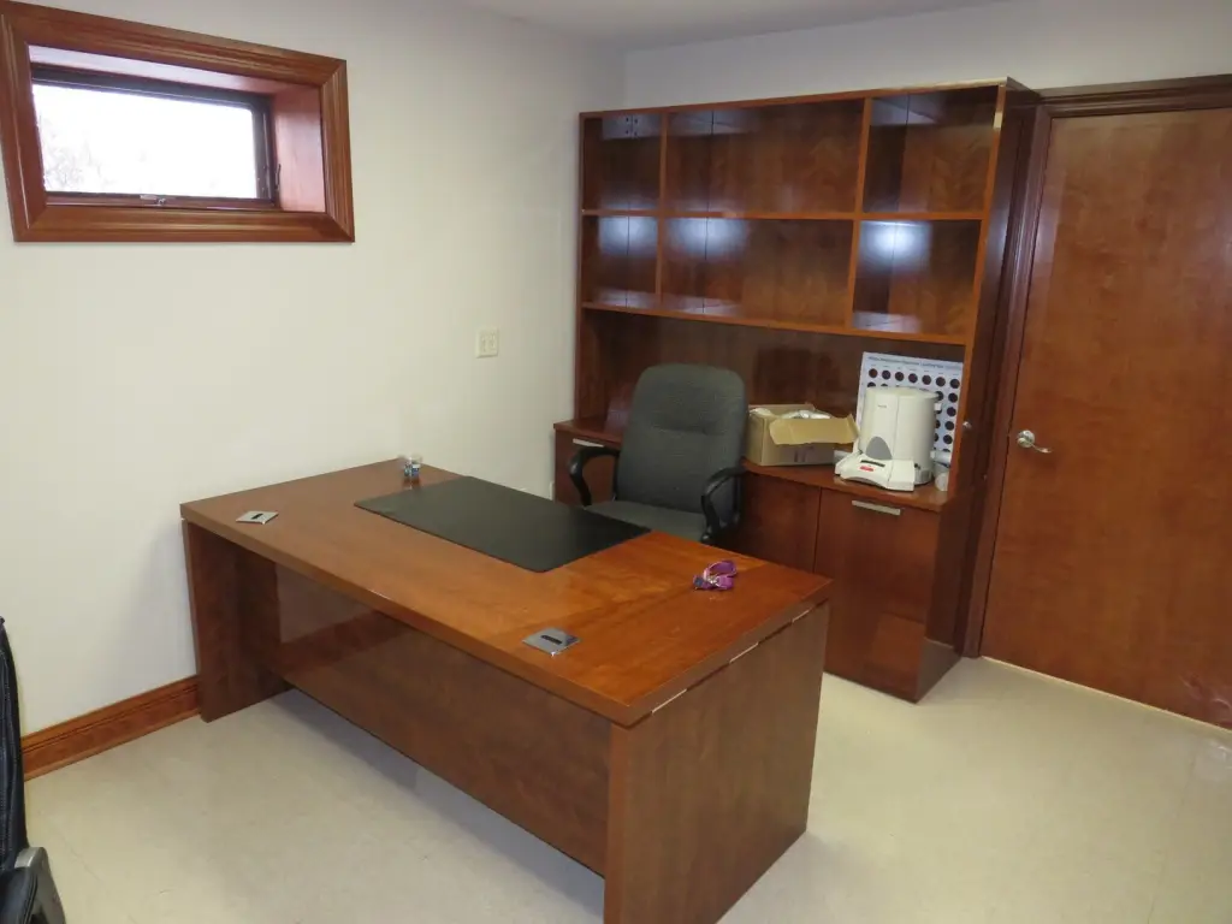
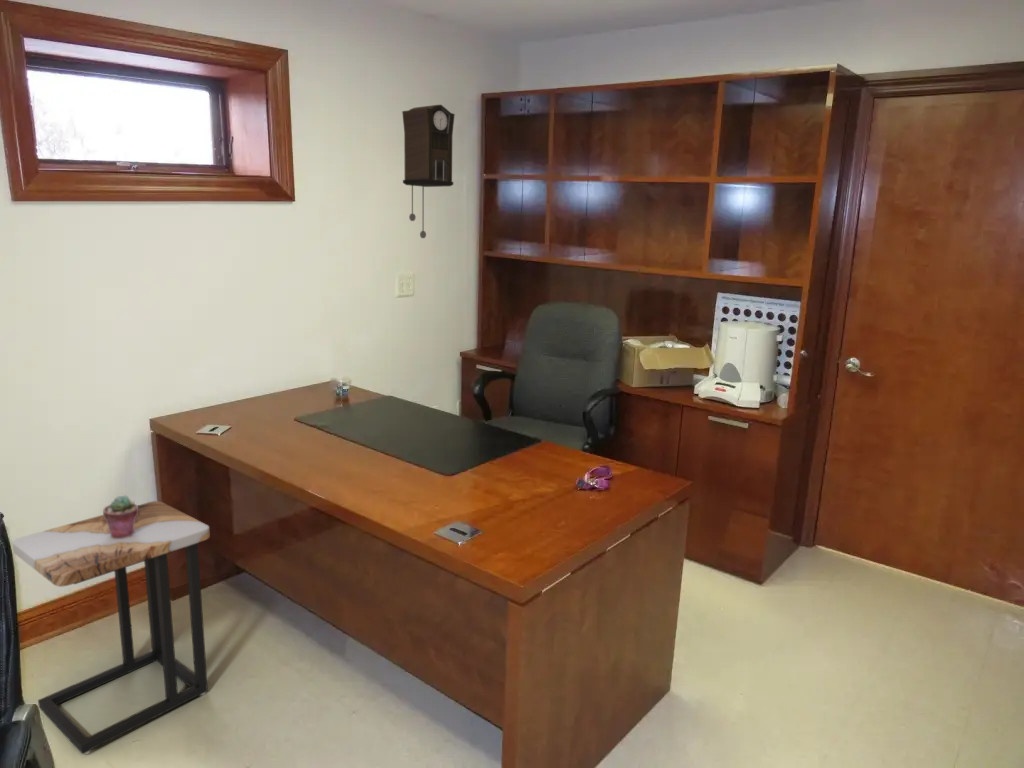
+ pendulum clock [401,104,456,239]
+ potted succulent [102,494,138,539]
+ side table [11,500,211,755]
